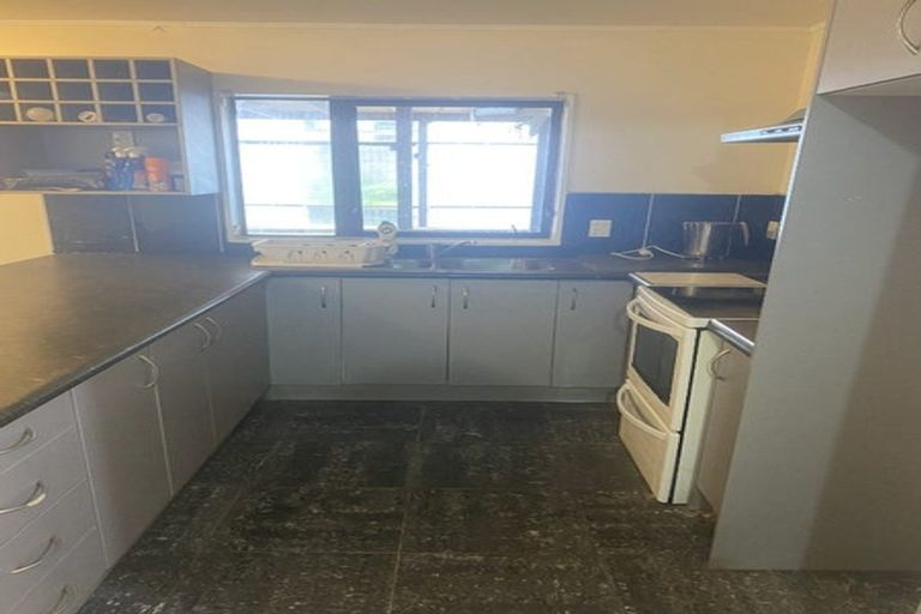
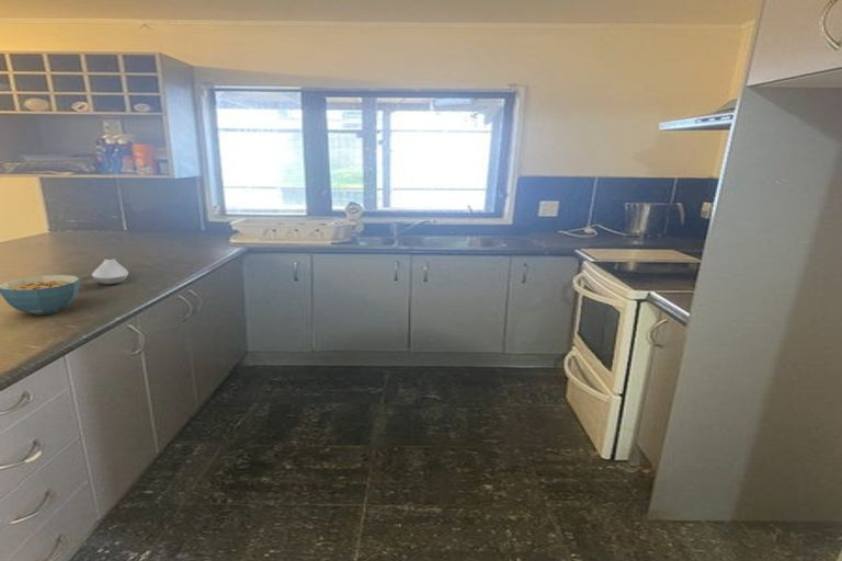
+ cereal bowl [0,274,81,316]
+ spoon rest [91,257,129,285]
